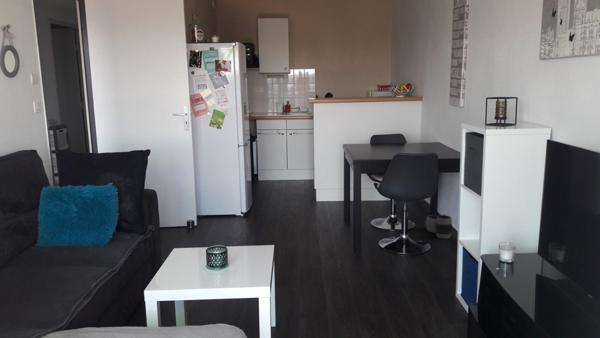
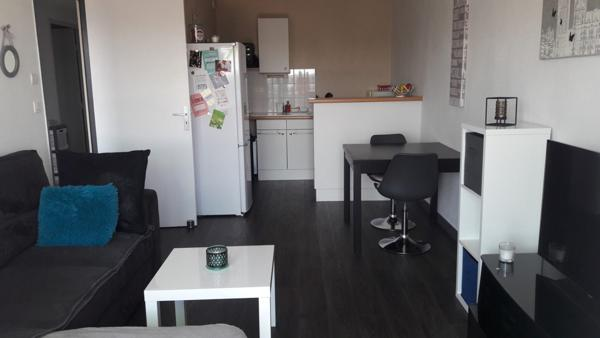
- waste basket [425,213,453,240]
